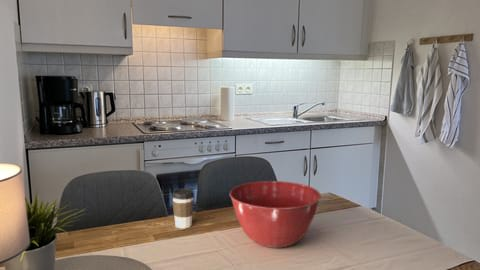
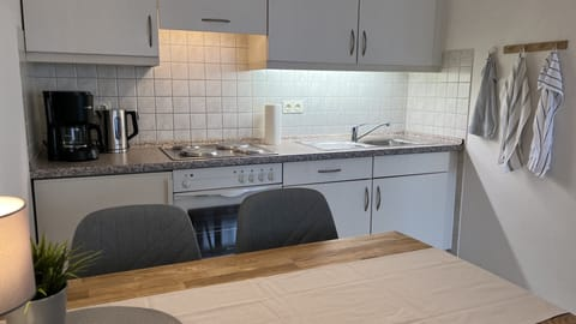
- coffee cup [171,188,195,229]
- mixing bowl [229,180,322,249]
